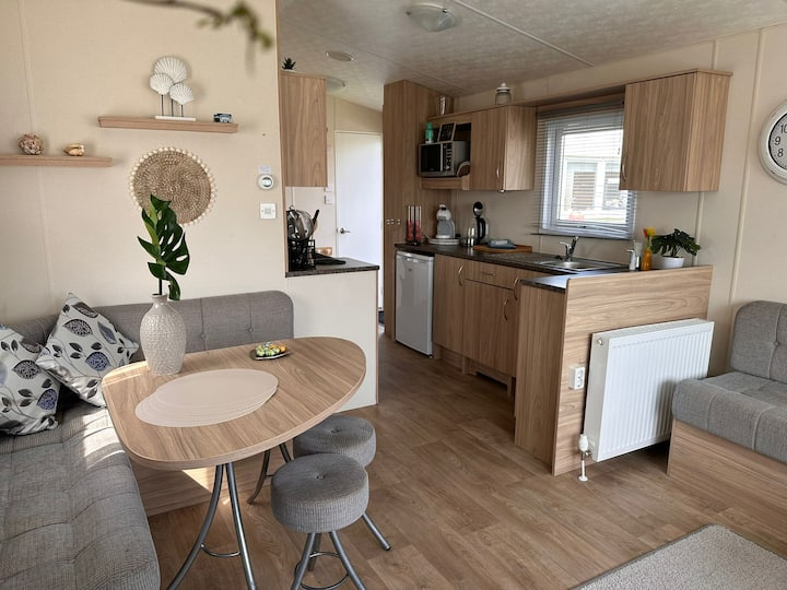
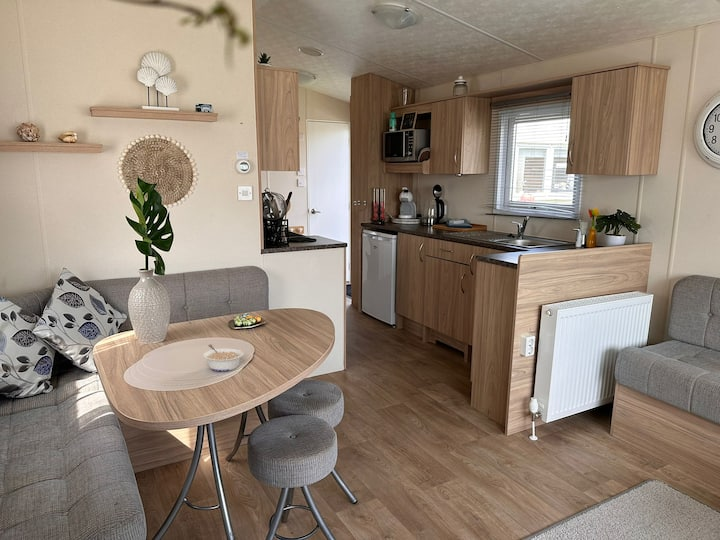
+ legume [202,344,244,372]
